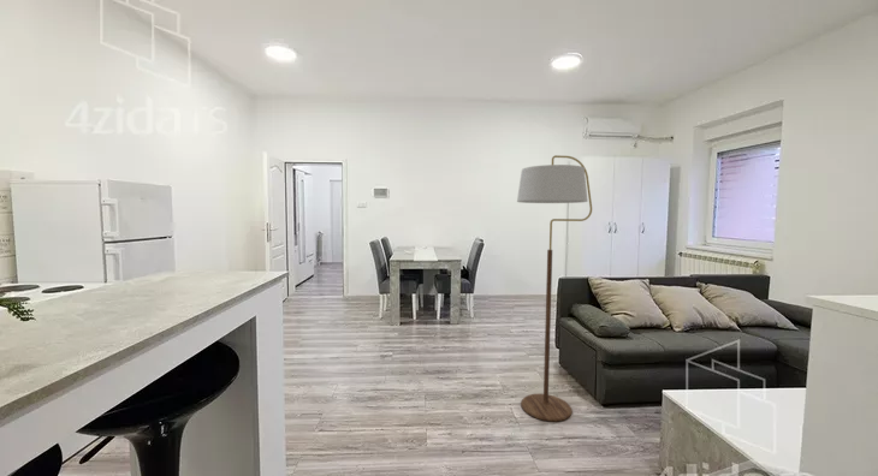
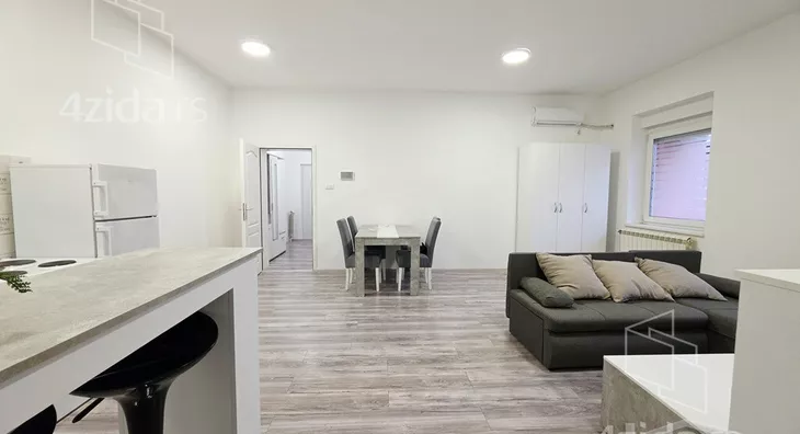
- floor lamp [516,154,593,422]
